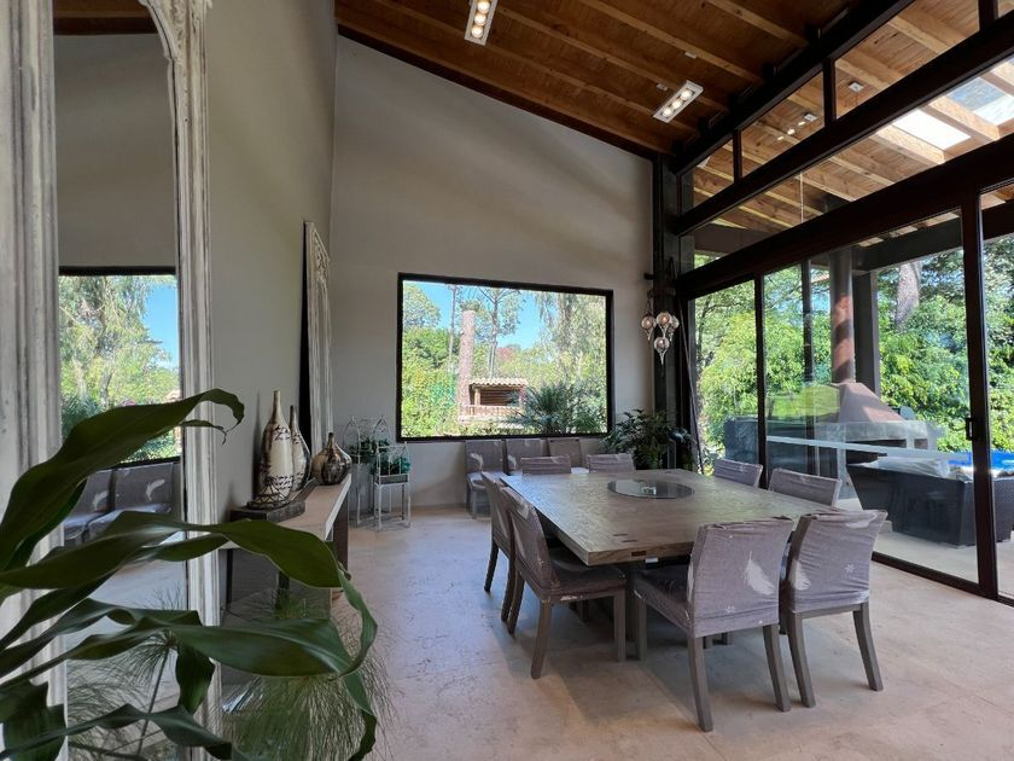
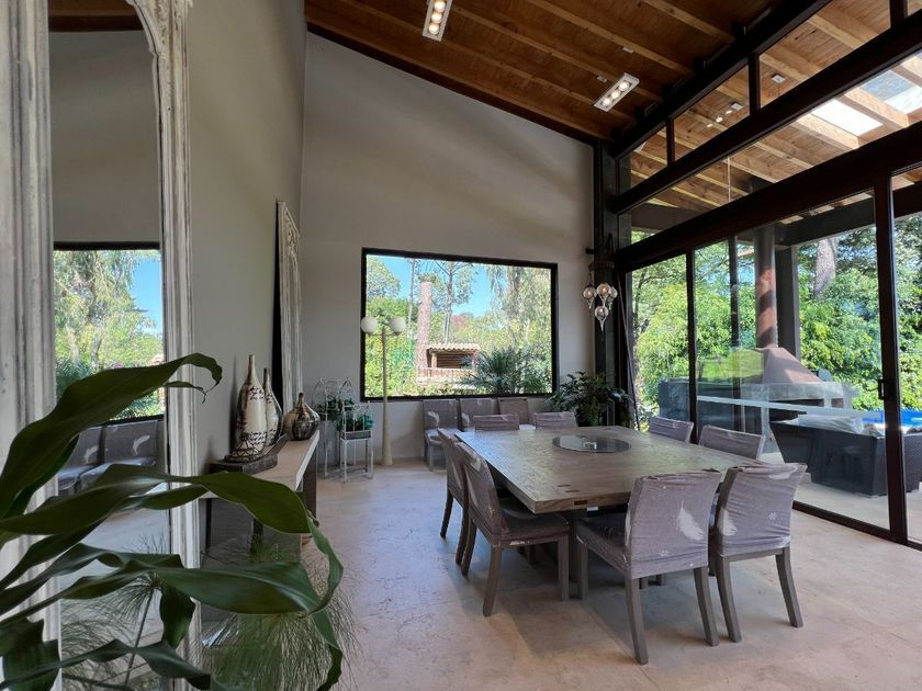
+ floor lamp [360,315,407,466]
